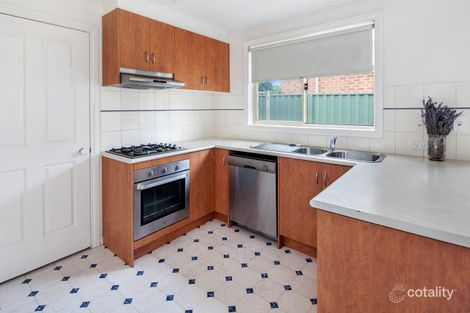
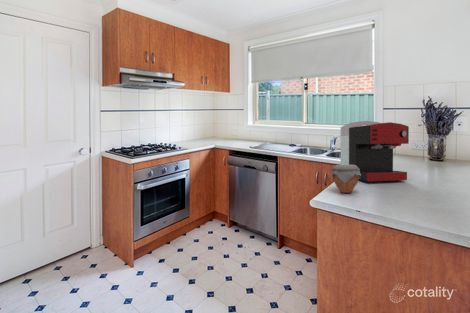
+ coffee maker [340,120,410,182]
+ jar [331,164,361,194]
